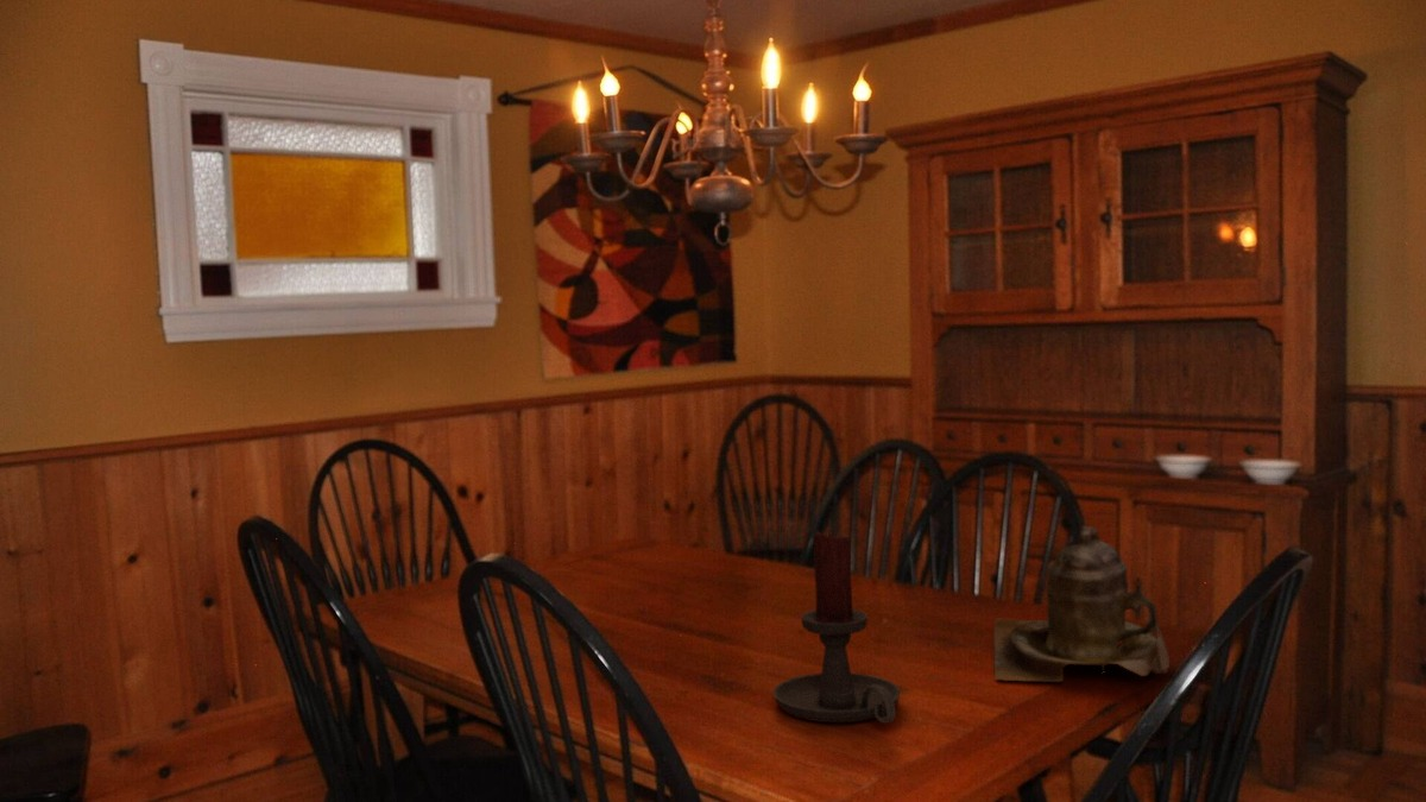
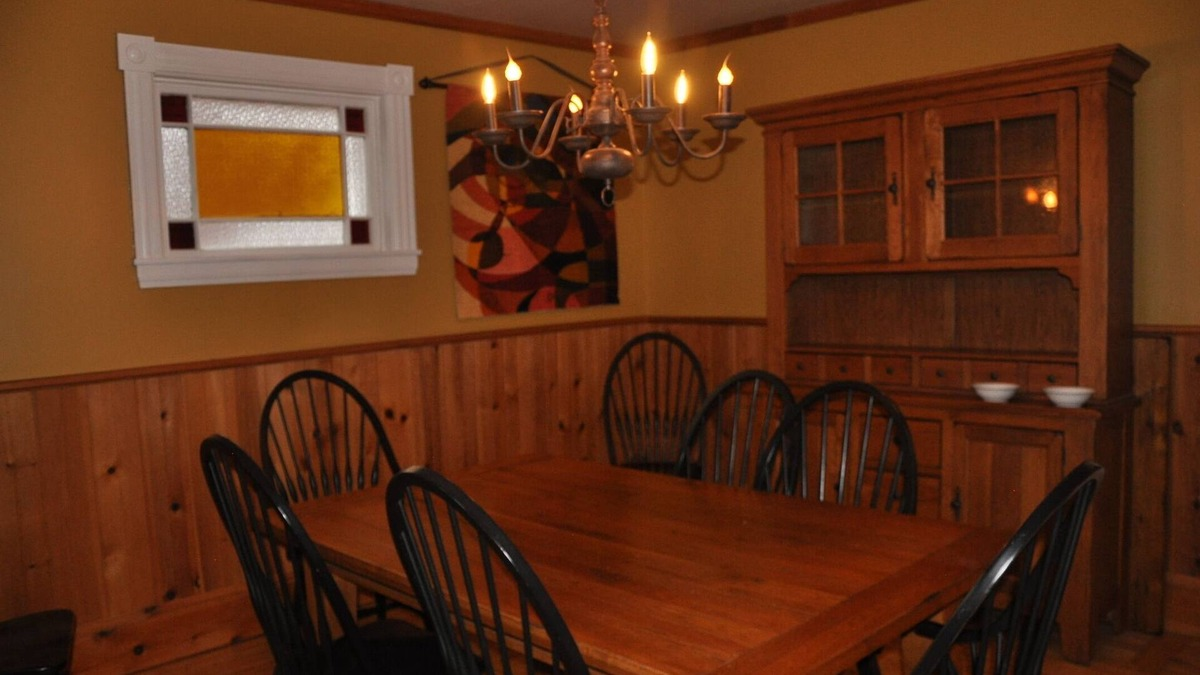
- candle holder [772,531,902,725]
- teapot [993,524,1171,683]
